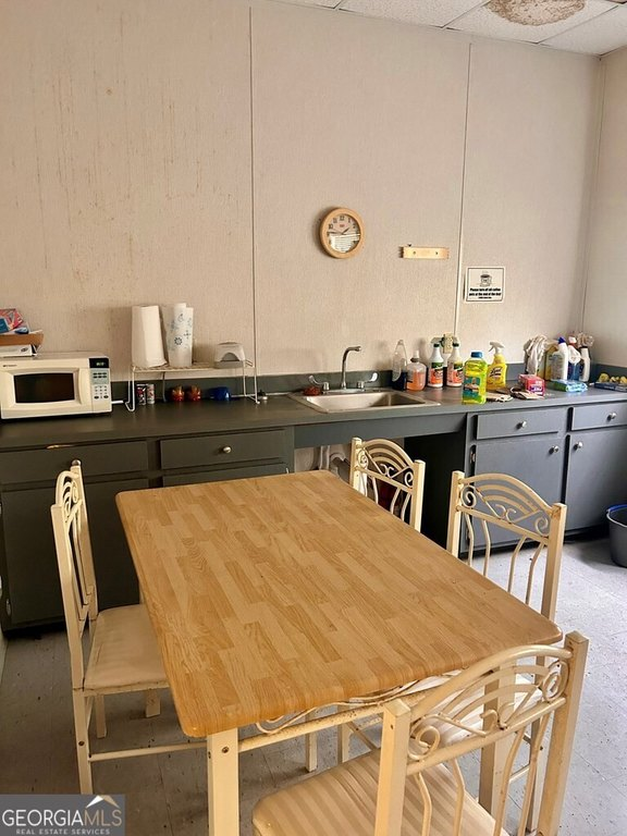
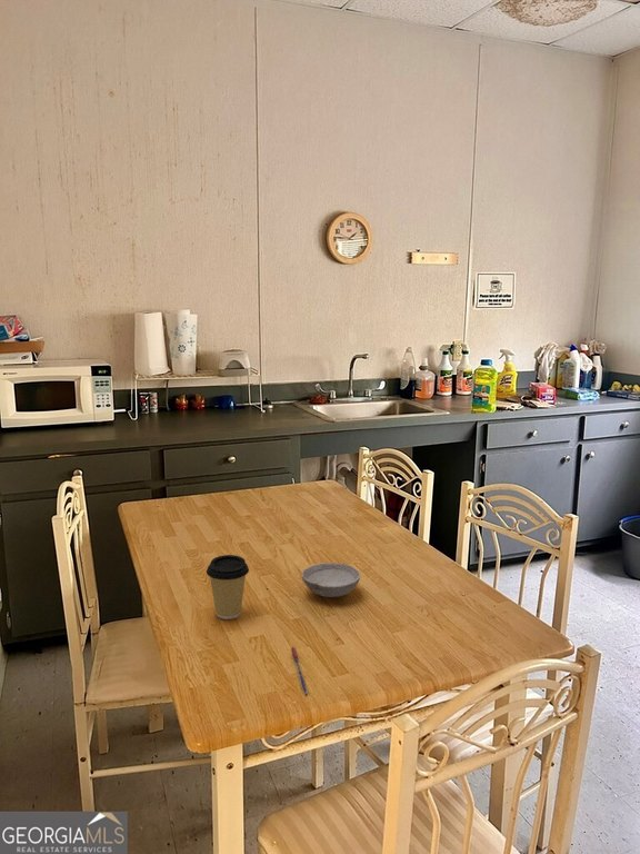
+ bowl [300,562,361,598]
+ pen [290,646,310,696]
+ coffee cup [206,554,250,620]
